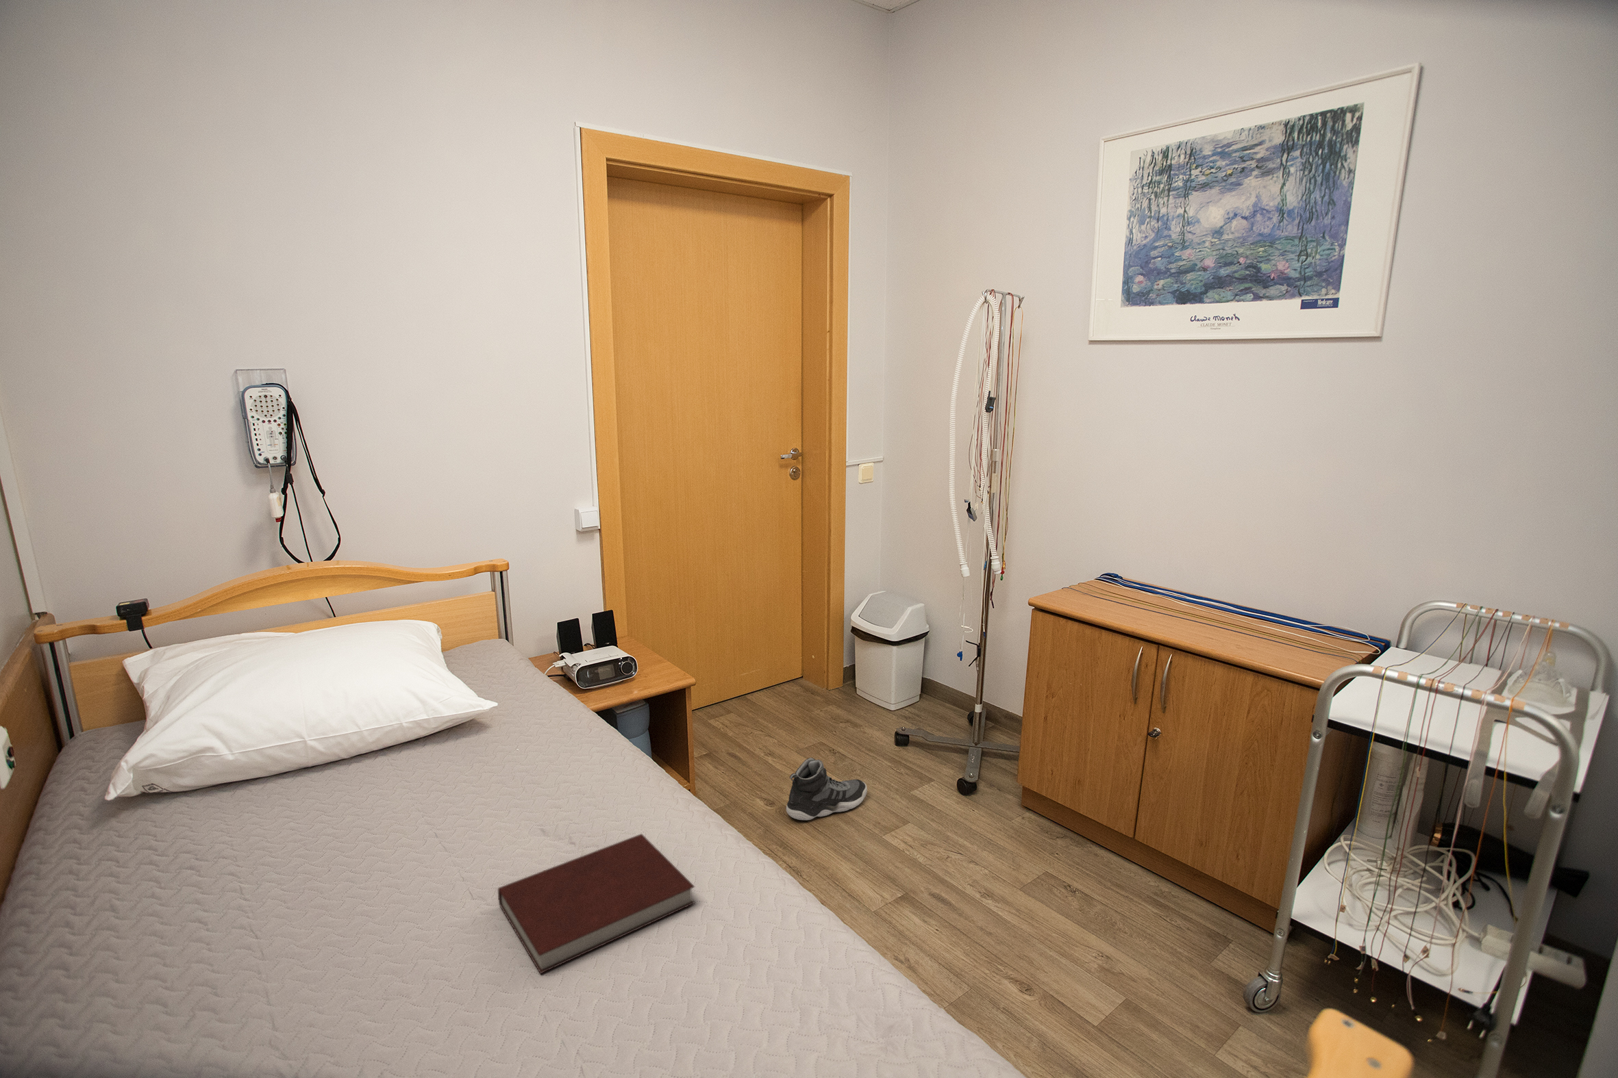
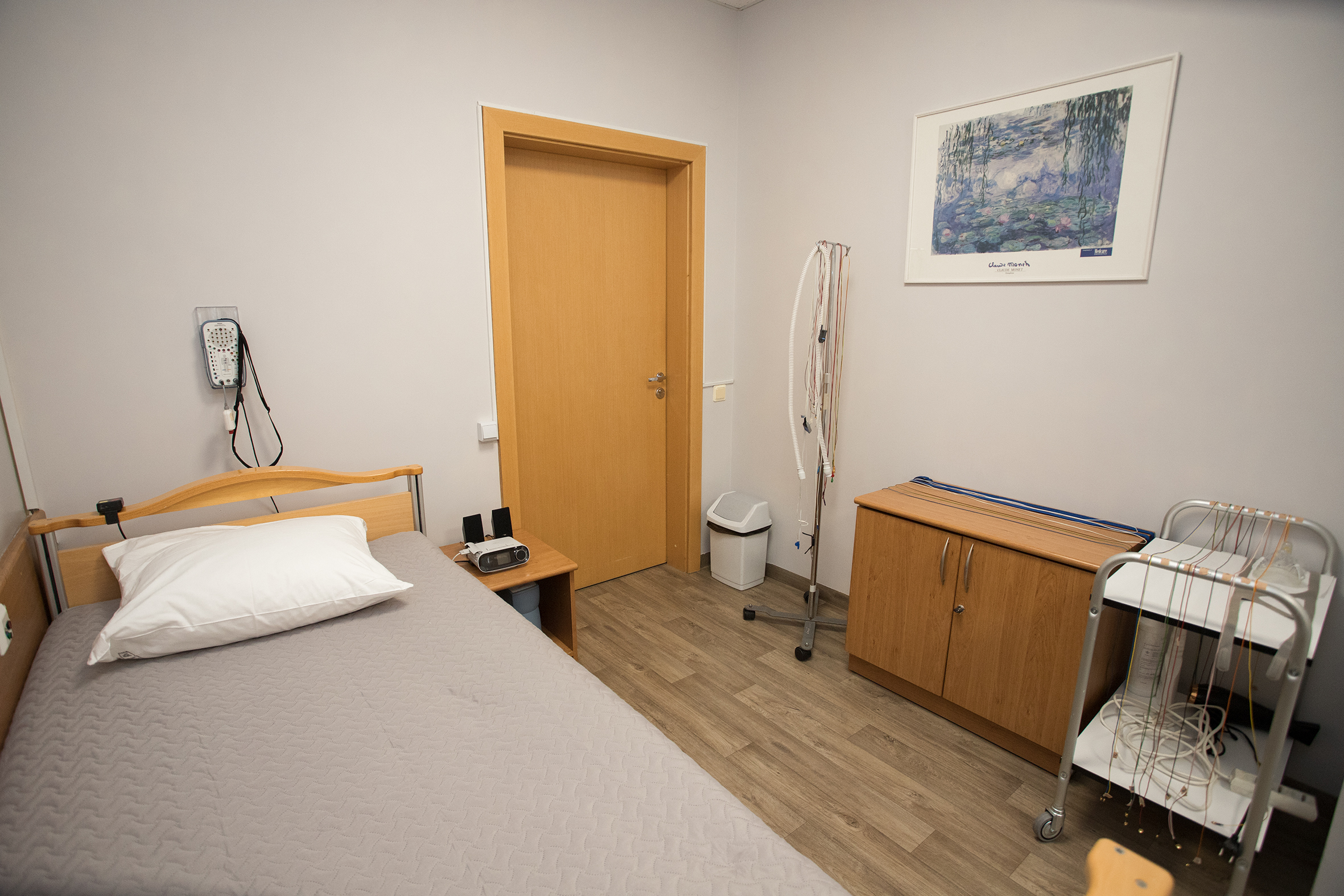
- notebook [497,833,696,975]
- sneaker [786,757,868,821]
